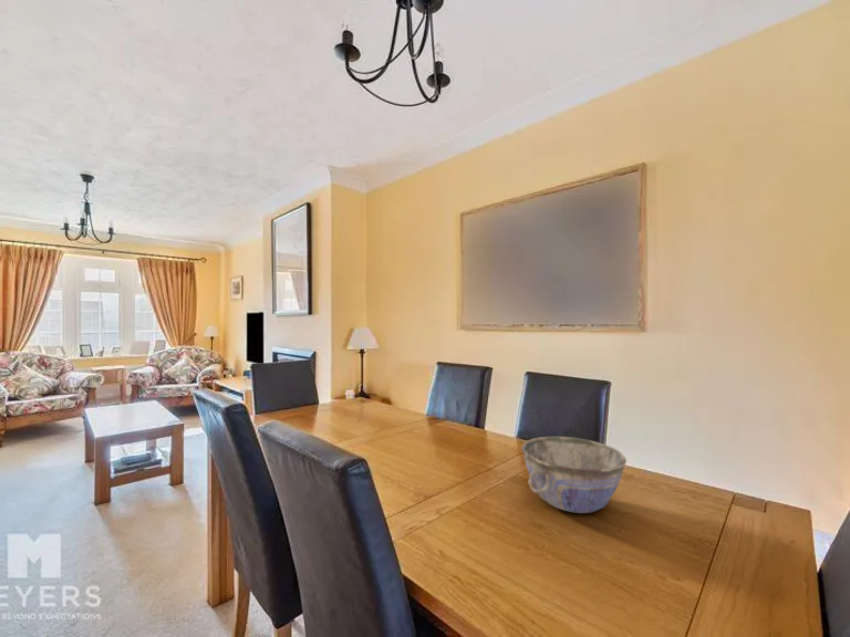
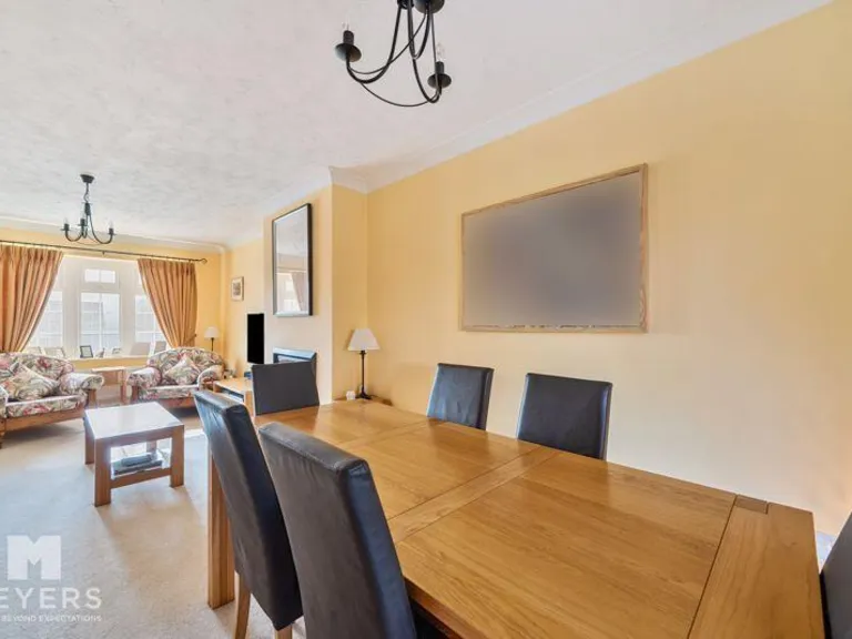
- bowl [520,436,628,514]
